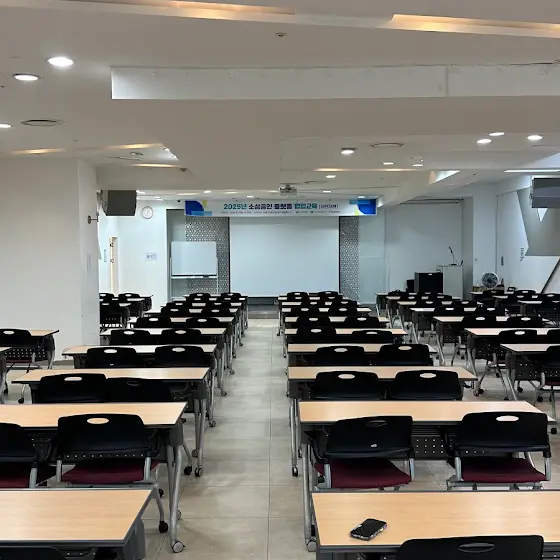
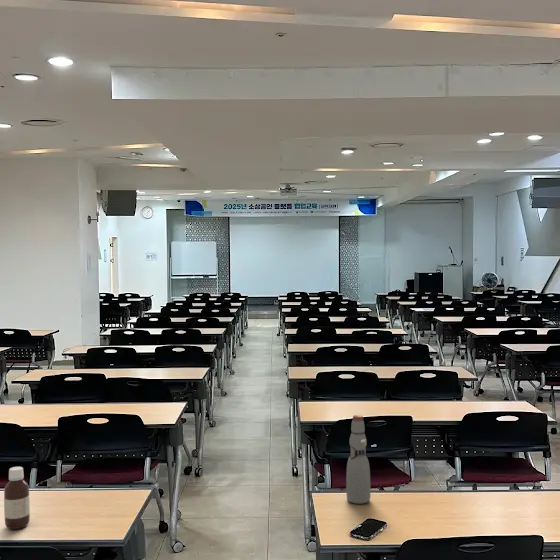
+ bottle [3,466,31,530]
+ bottle [345,414,371,505]
